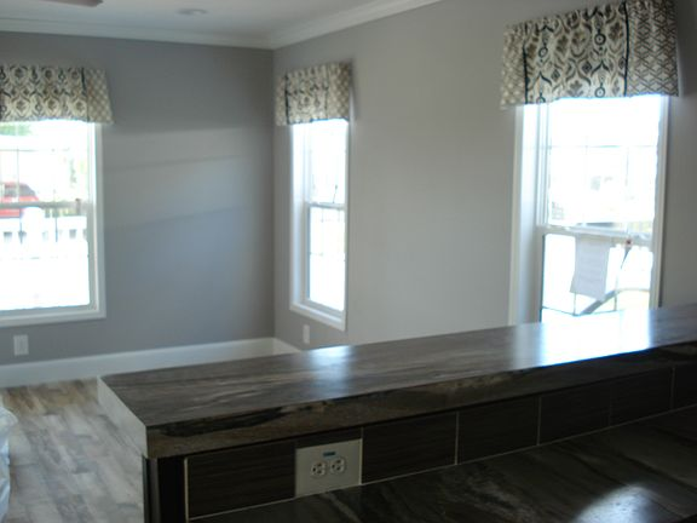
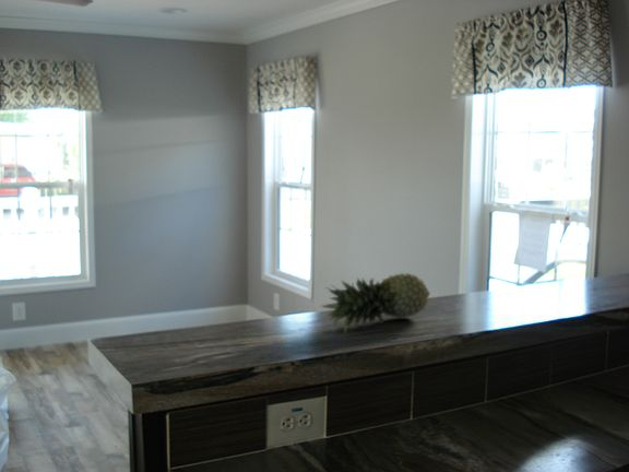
+ fruit [320,272,431,335]
